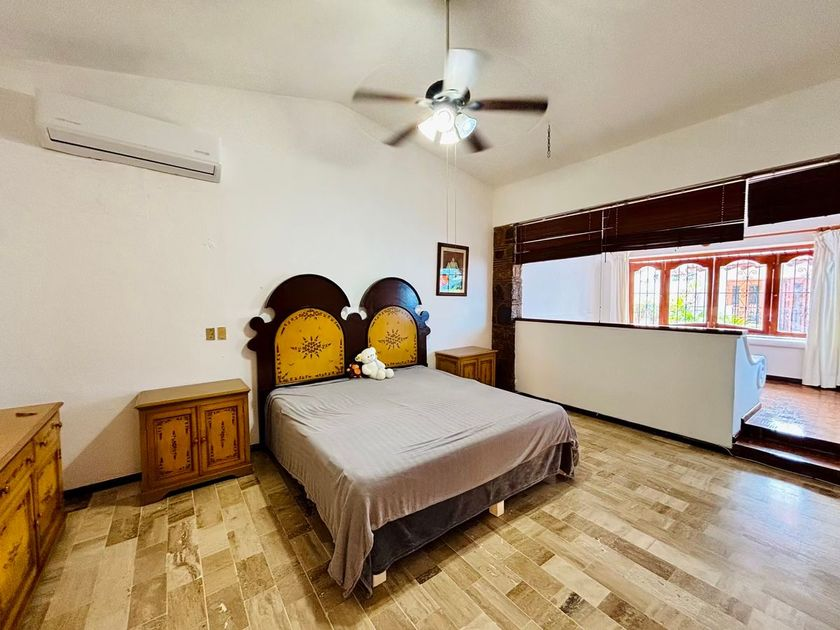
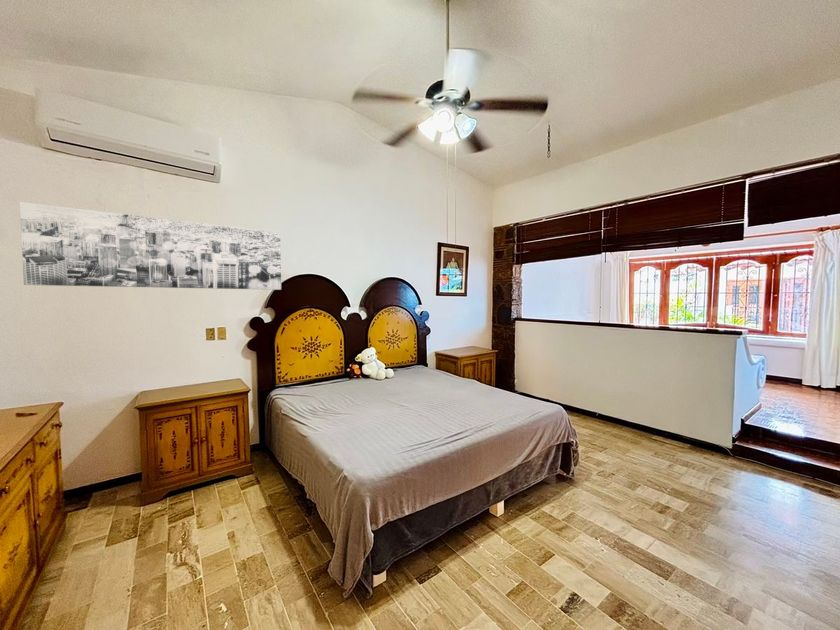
+ wall art [19,201,282,291]
